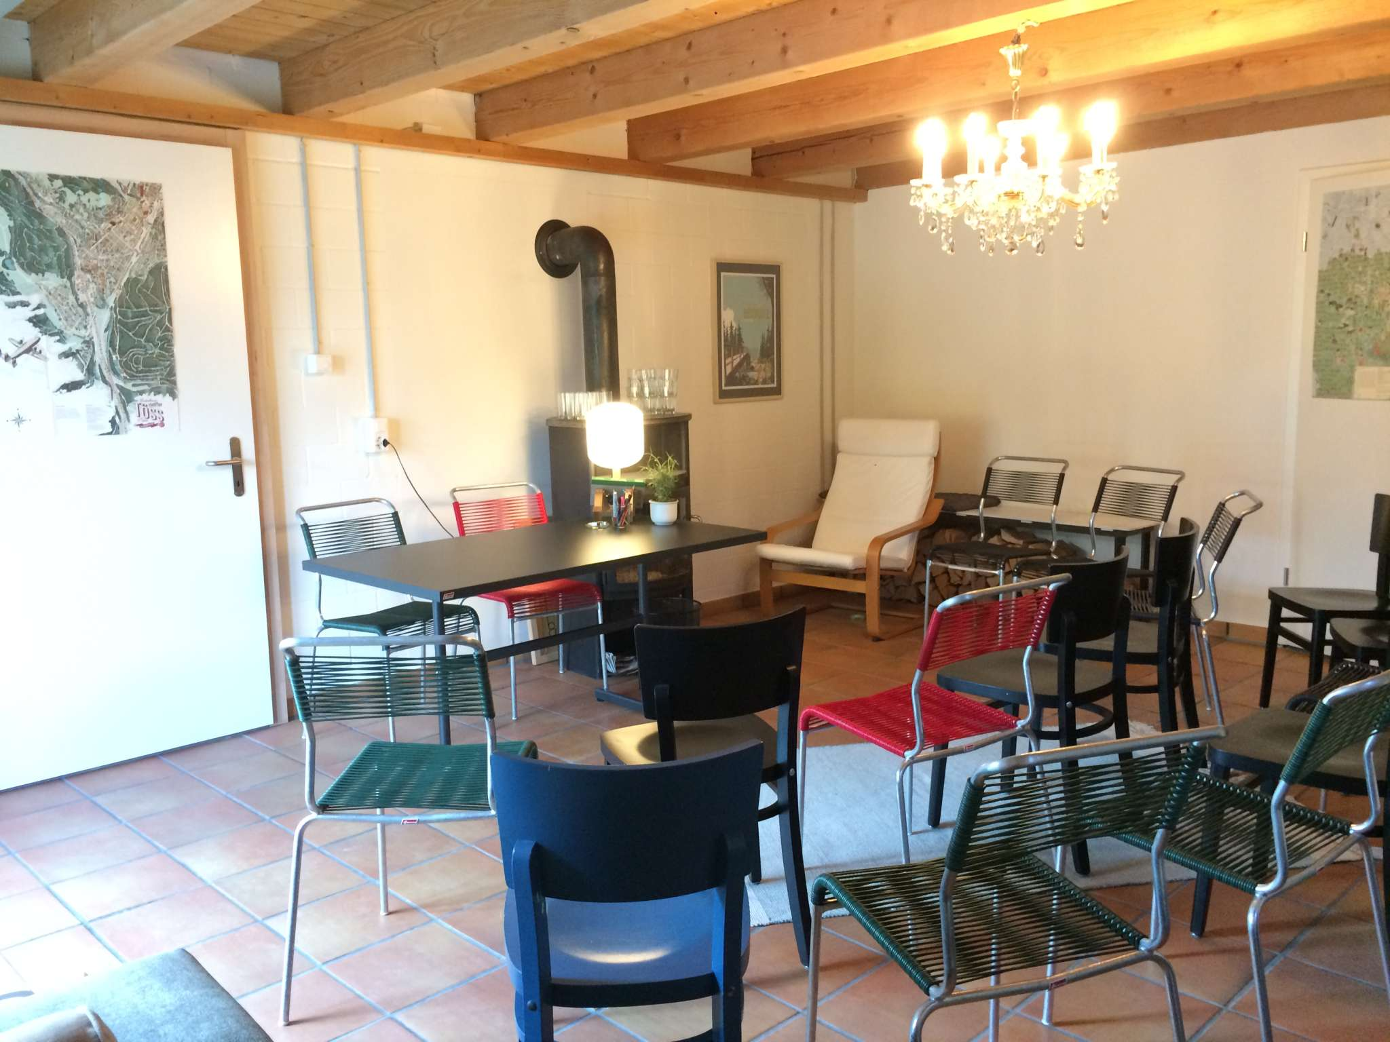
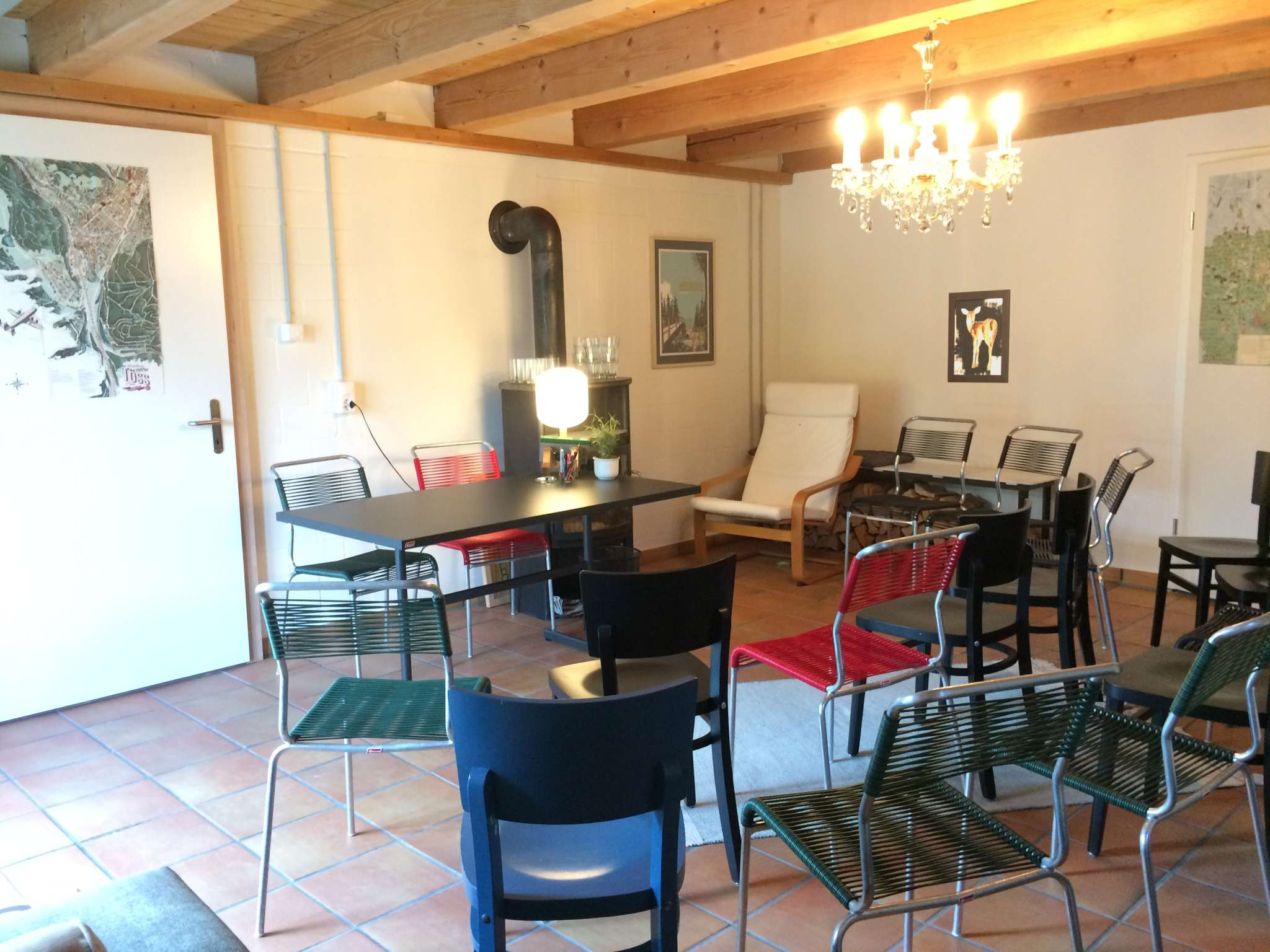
+ wall art [947,289,1011,384]
